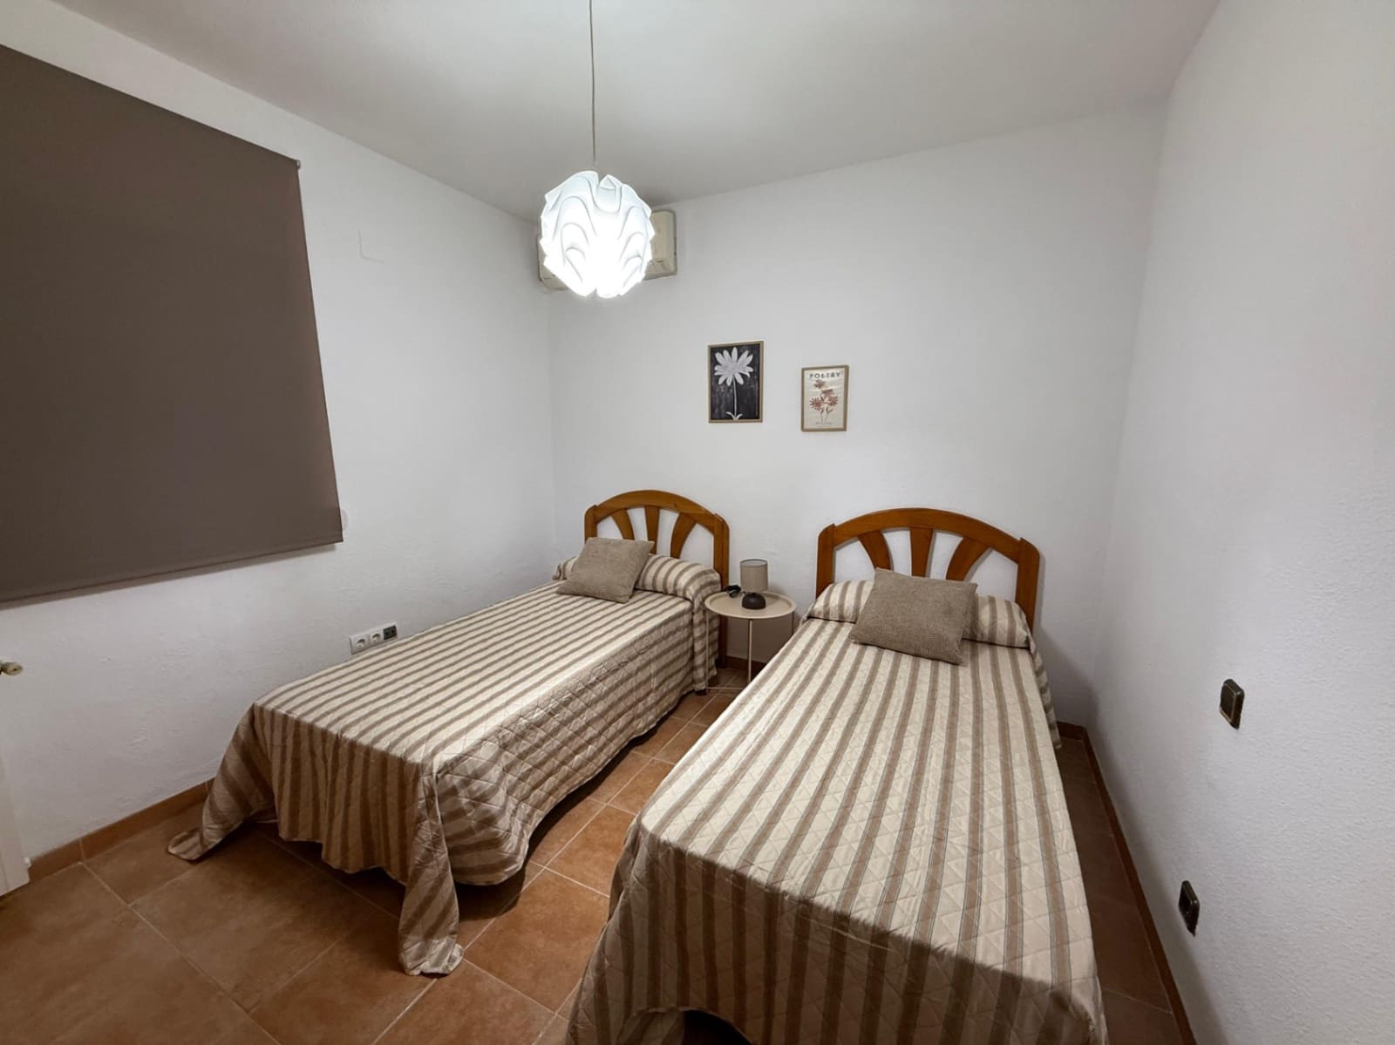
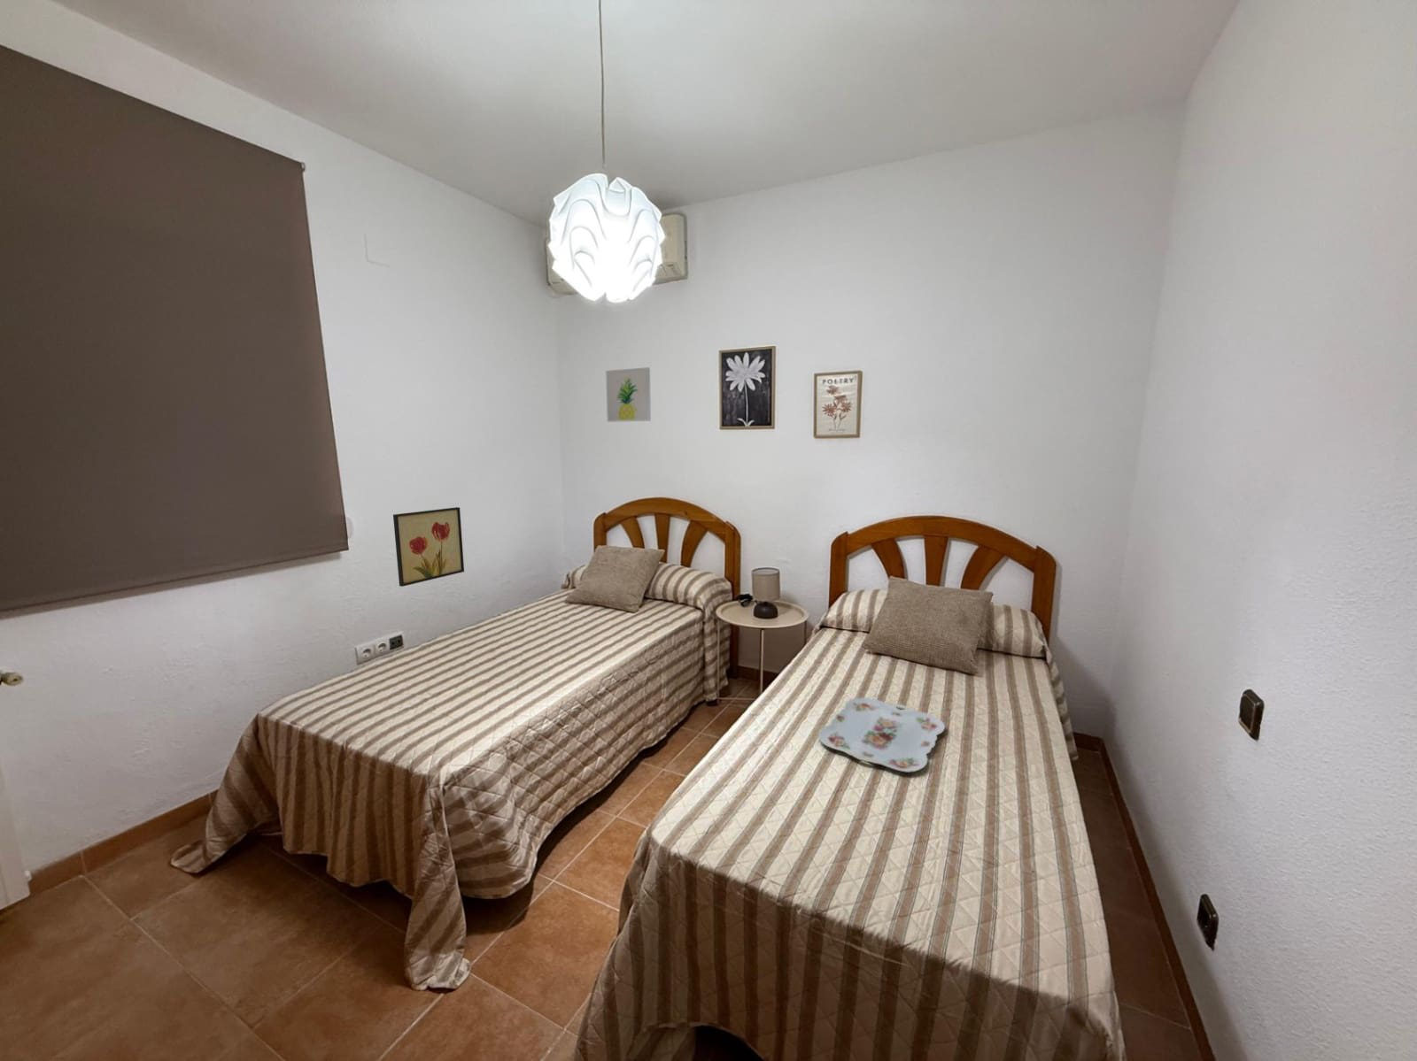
+ serving tray [817,698,945,773]
+ wall art [392,506,465,587]
+ wall art [605,367,652,424]
